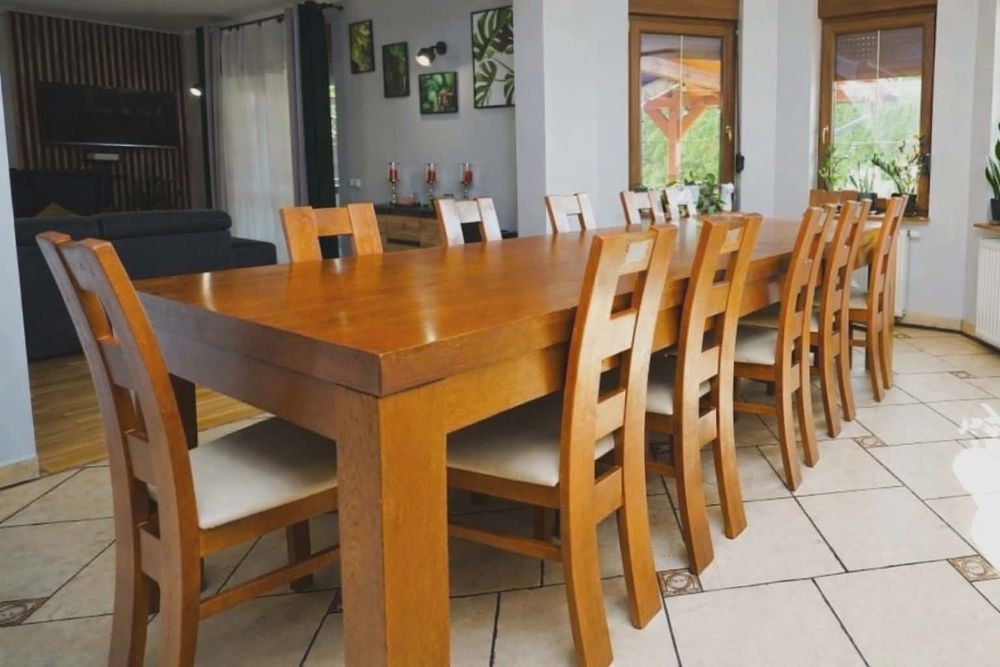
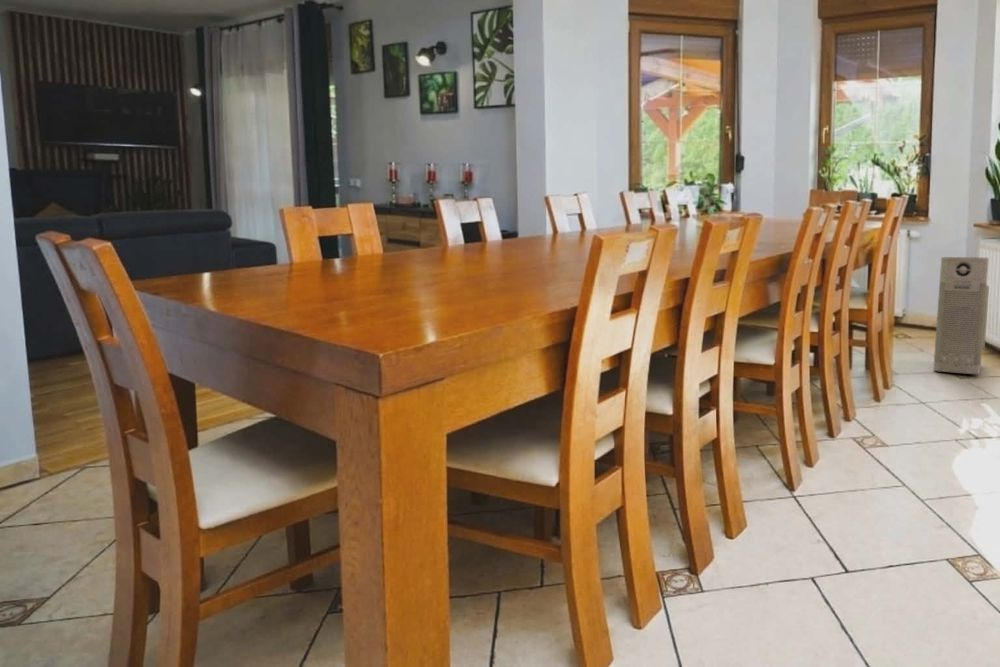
+ air purifier [932,256,990,375]
